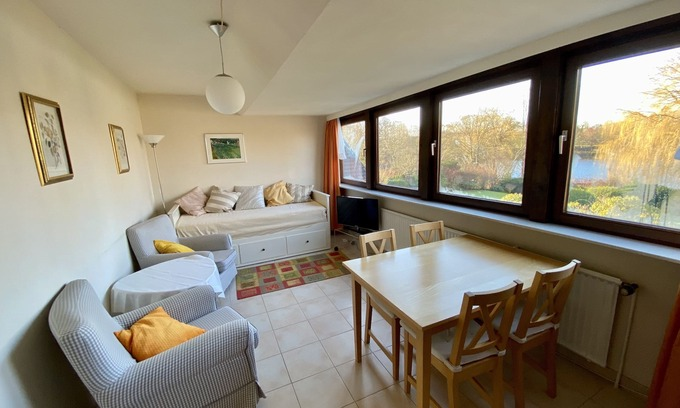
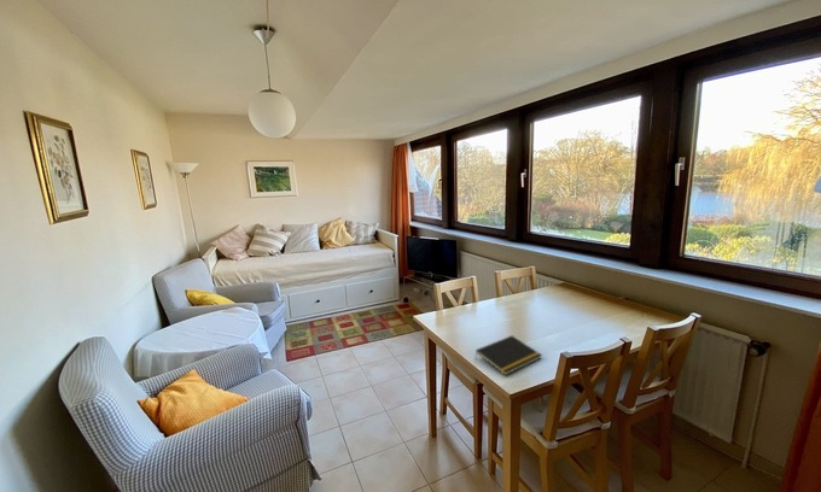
+ notepad [473,334,543,376]
